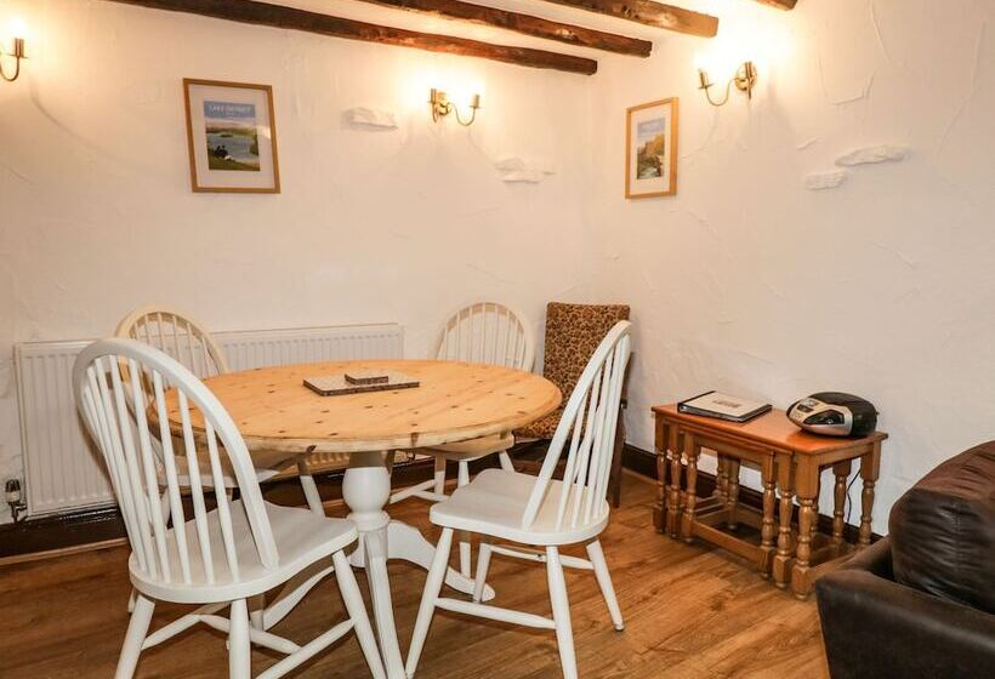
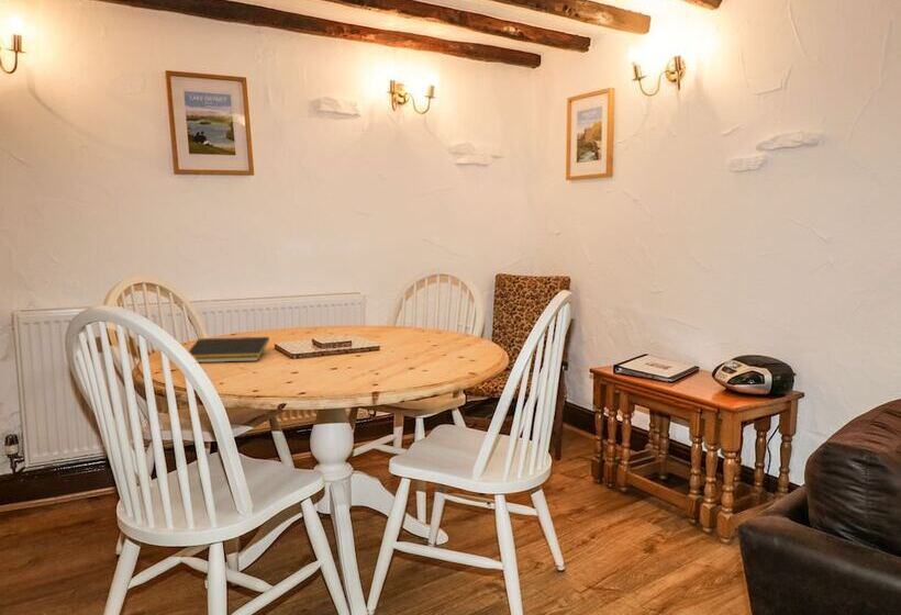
+ notepad [188,336,270,364]
